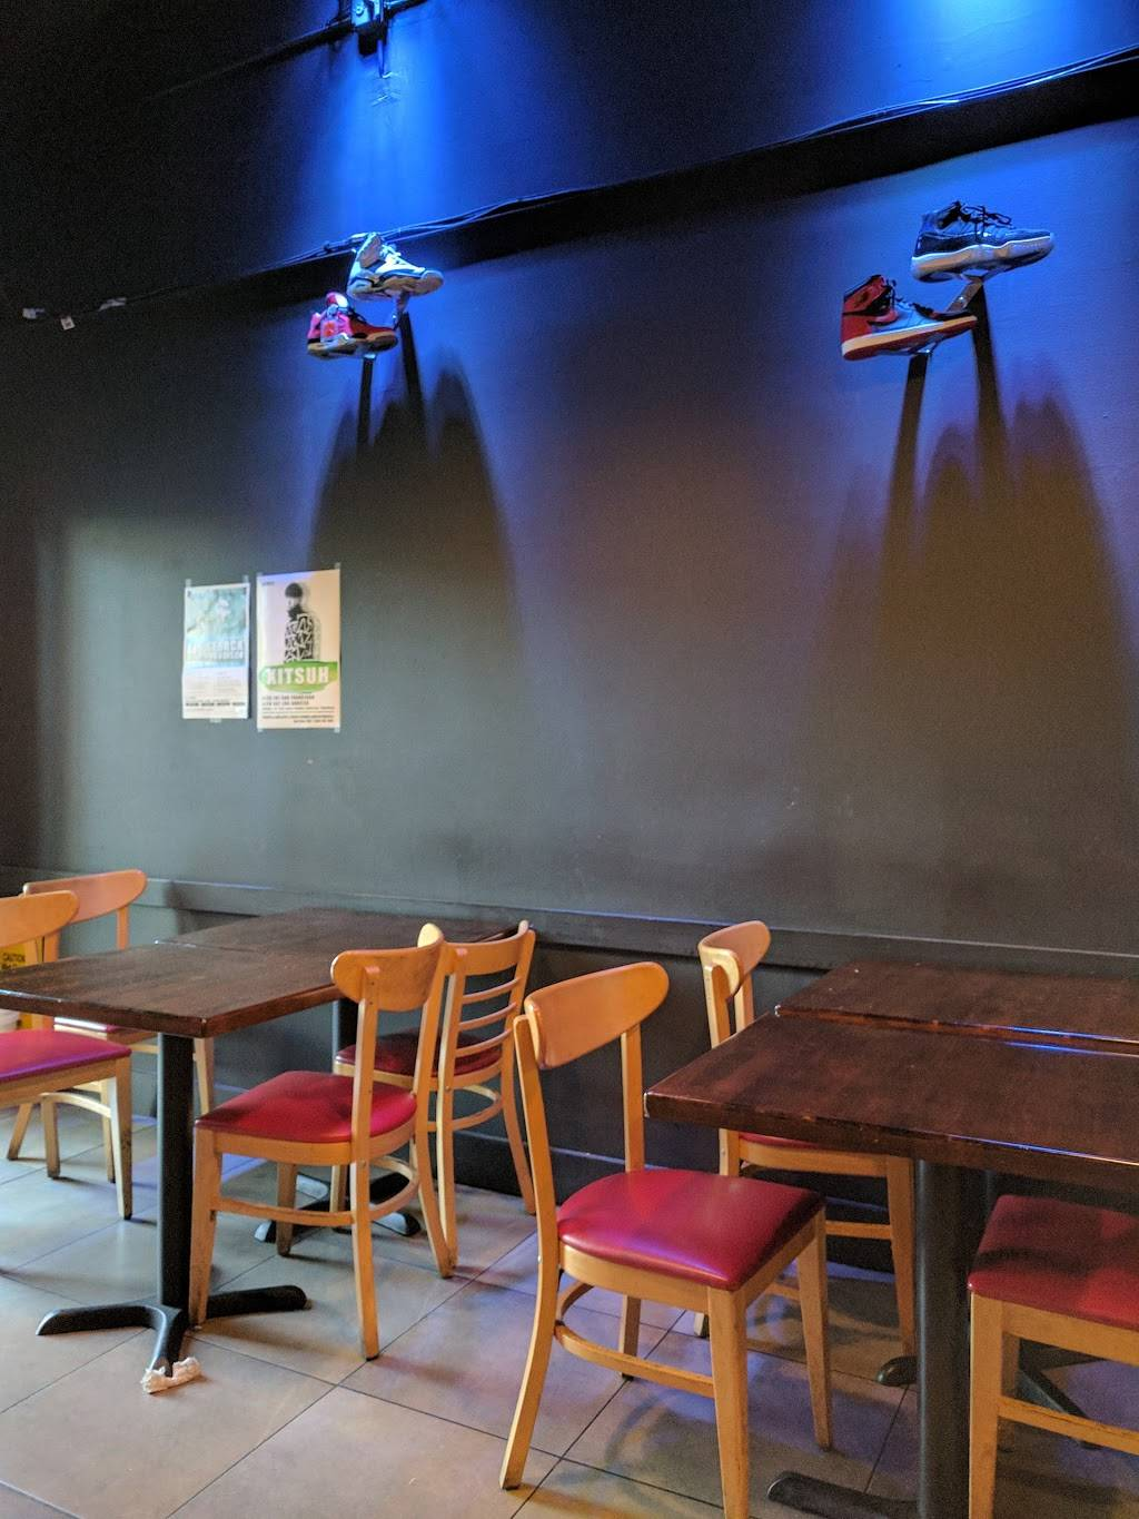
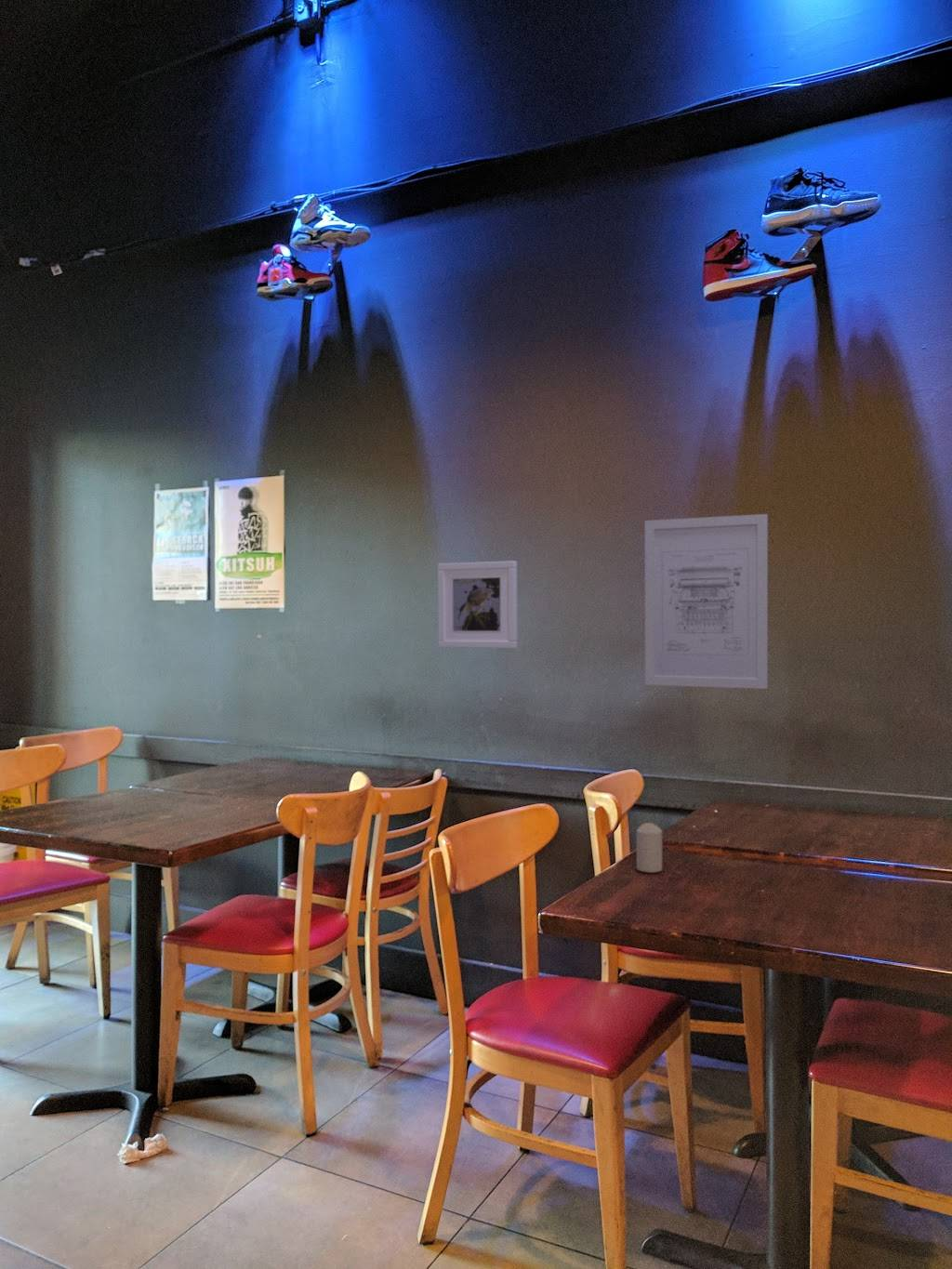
+ candle [636,822,663,874]
+ wall art [644,513,769,690]
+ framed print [437,560,519,649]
